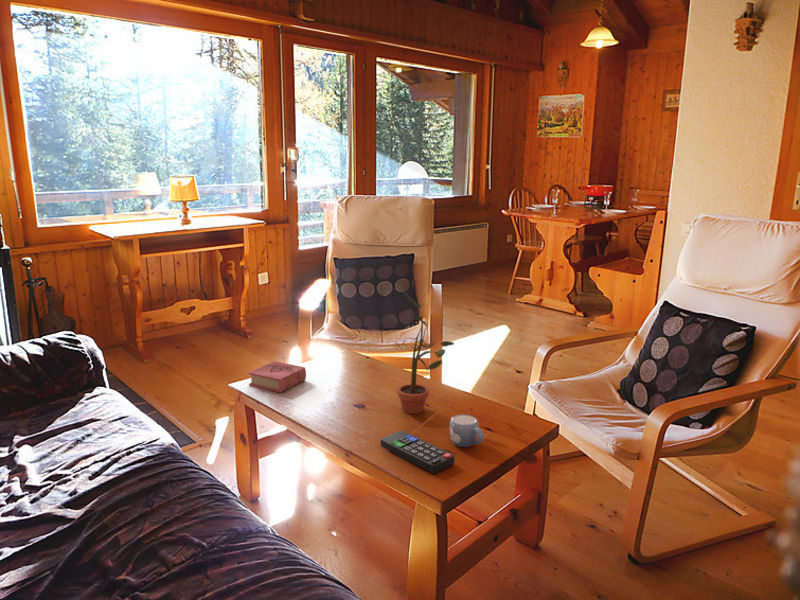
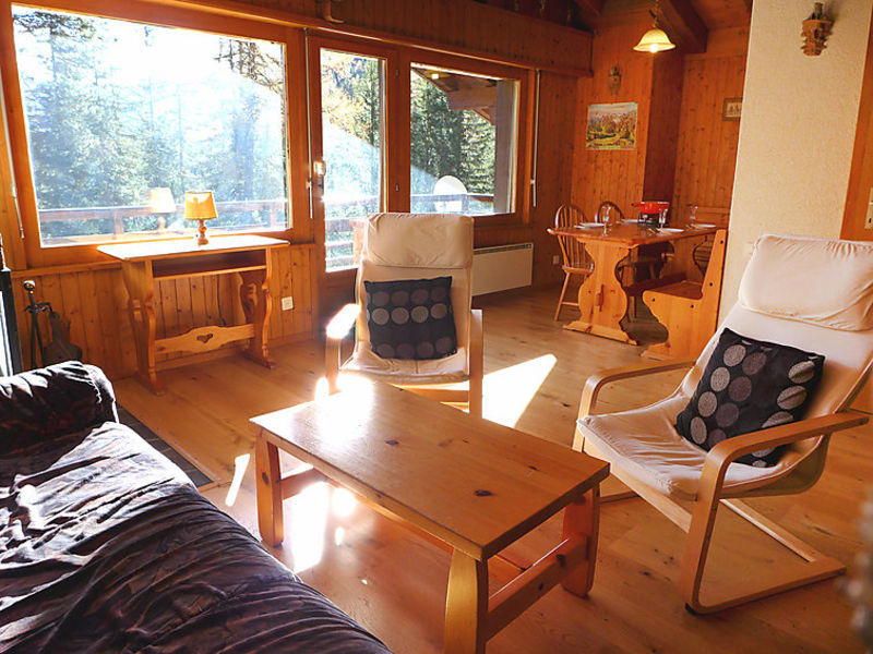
- book [247,360,307,394]
- potted plant [394,292,455,415]
- remote control [380,430,456,474]
- mug [449,414,485,448]
